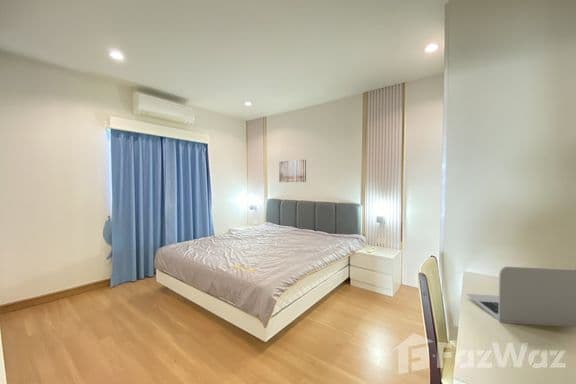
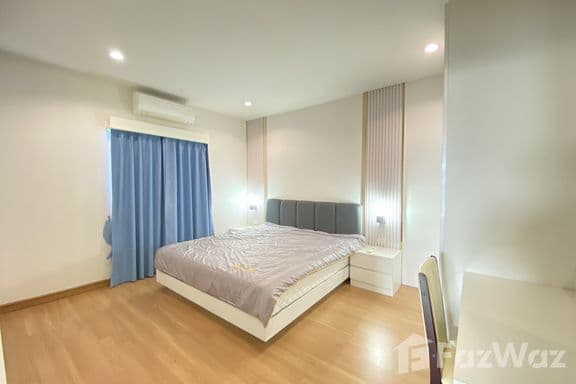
- wall art [278,158,307,183]
- laptop [466,265,576,328]
